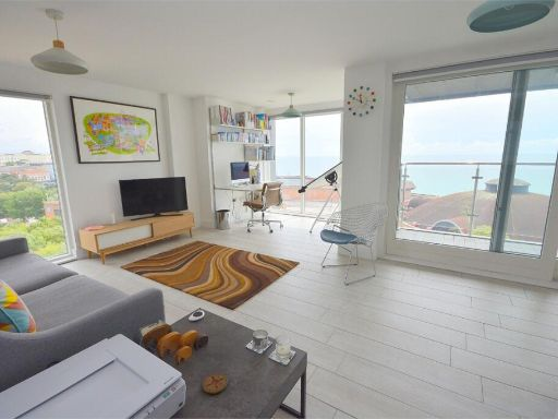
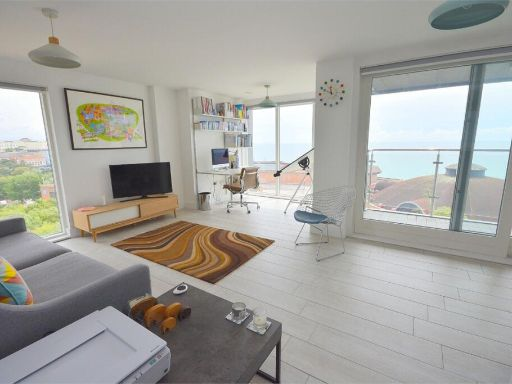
- coaster [202,372,229,395]
